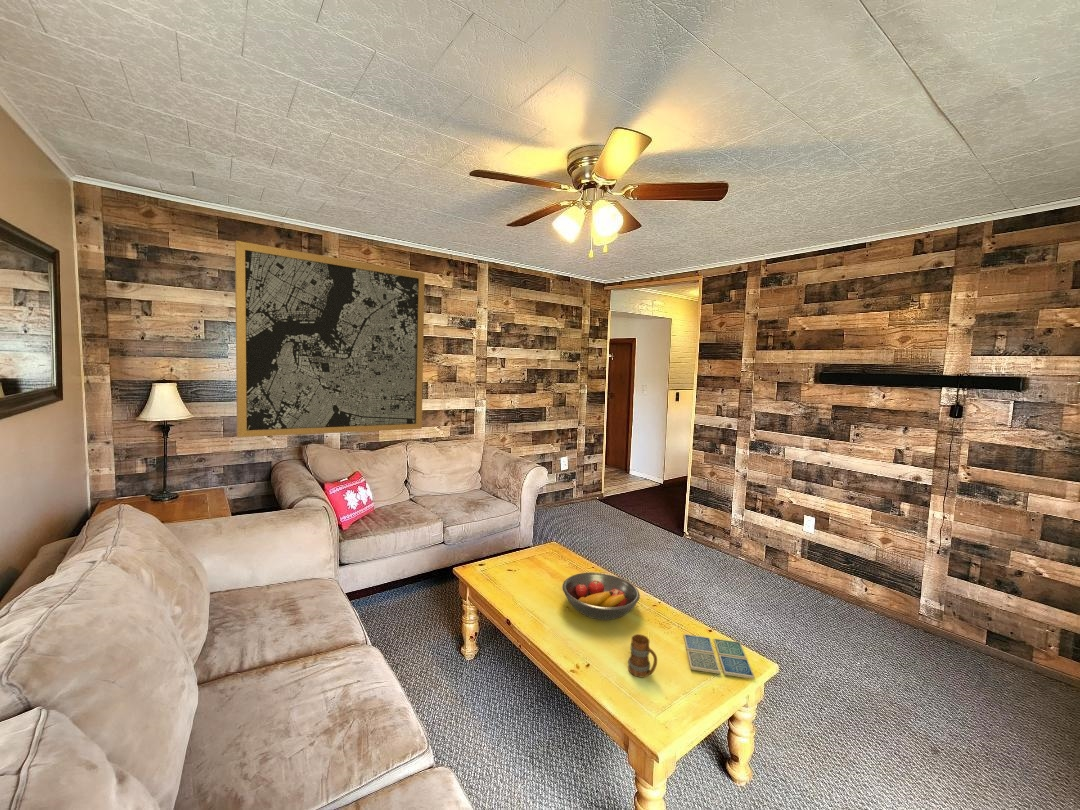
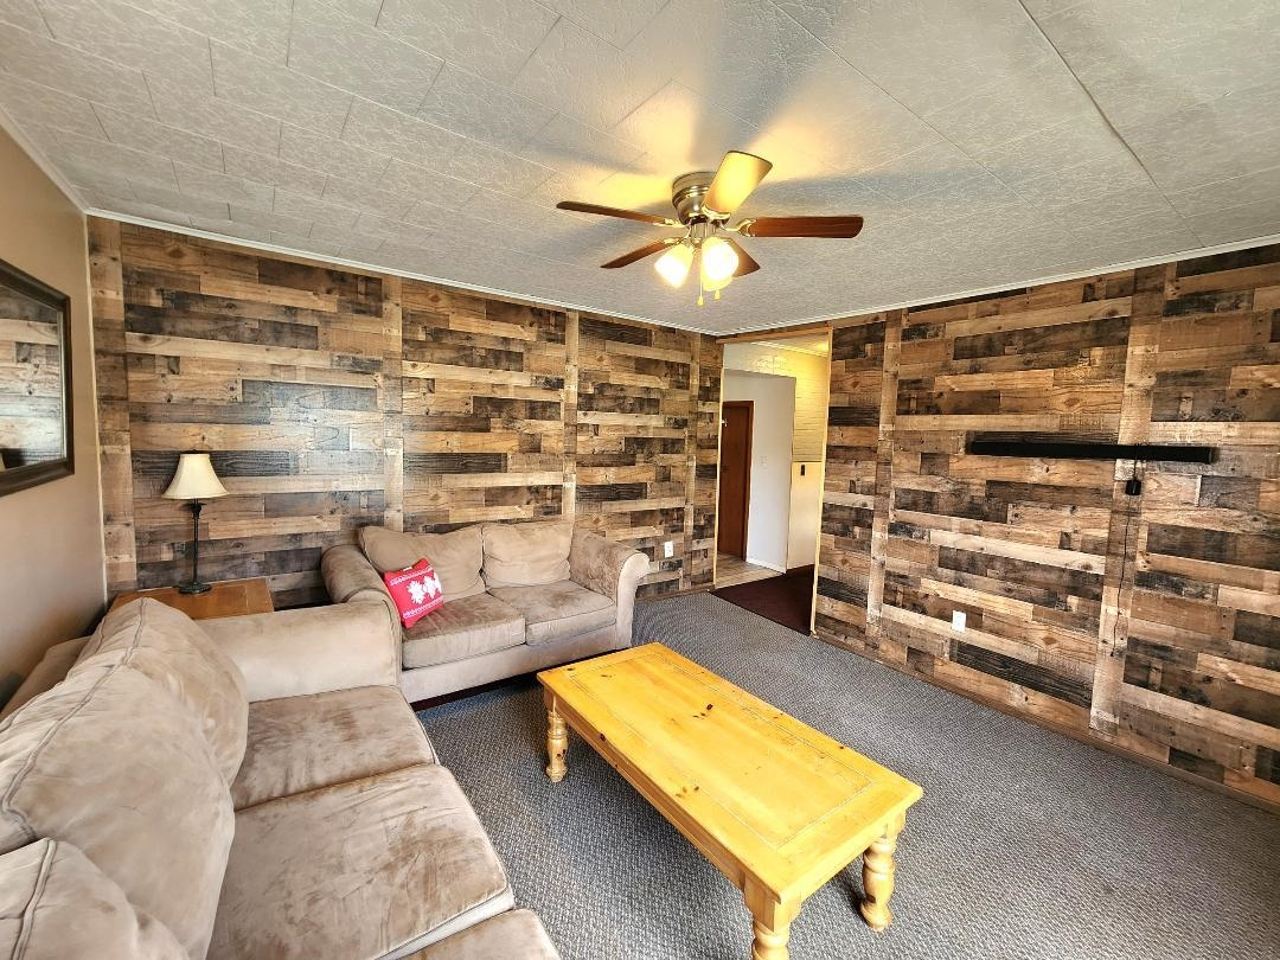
- drink coaster [683,633,755,680]
- fruit bowl [561,571,641,621]
- wall art [234,240,426,438]
- mug [627,633,658,678]
